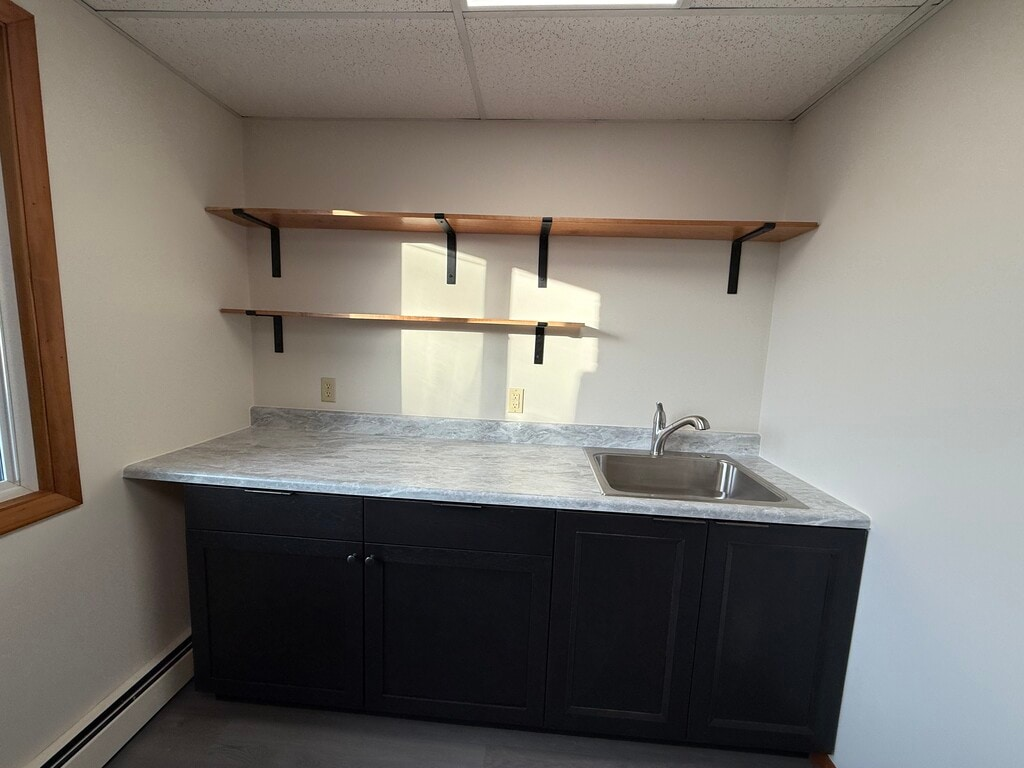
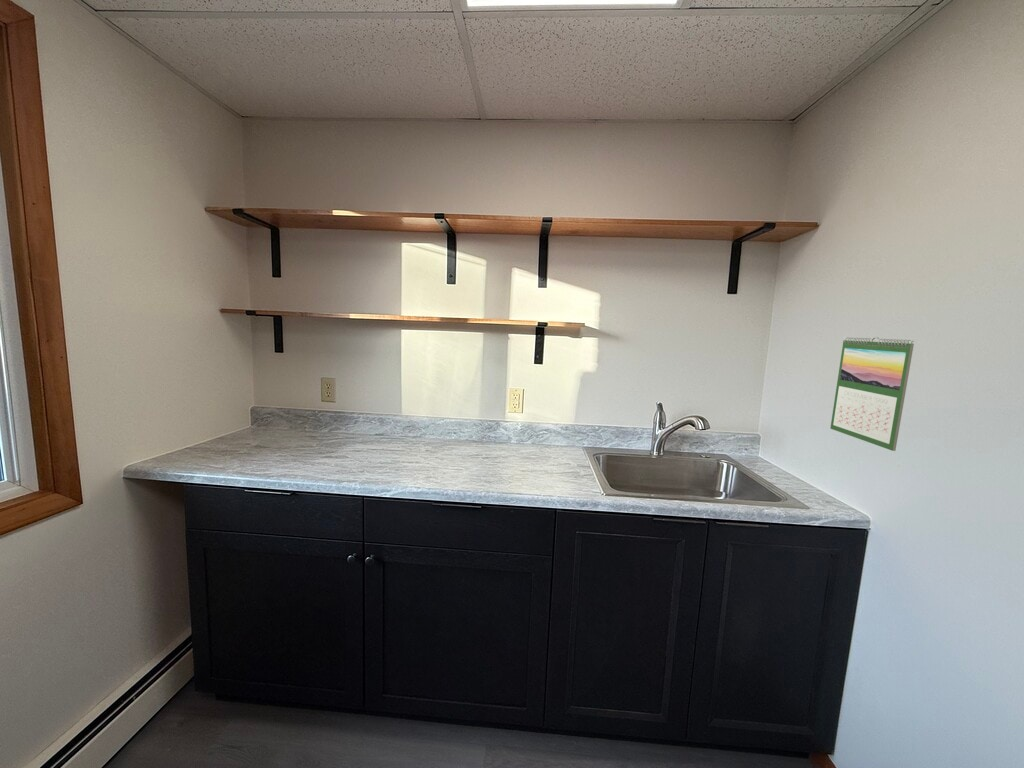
+ calendar [829,336,915,452]
